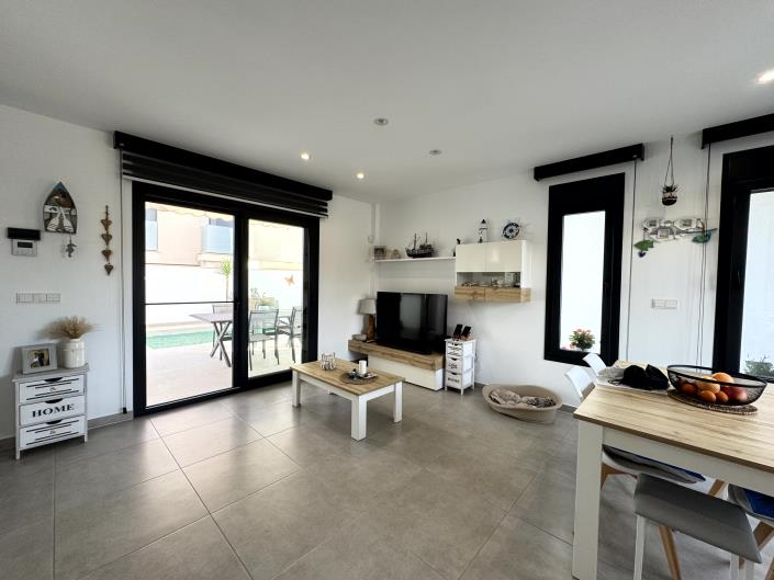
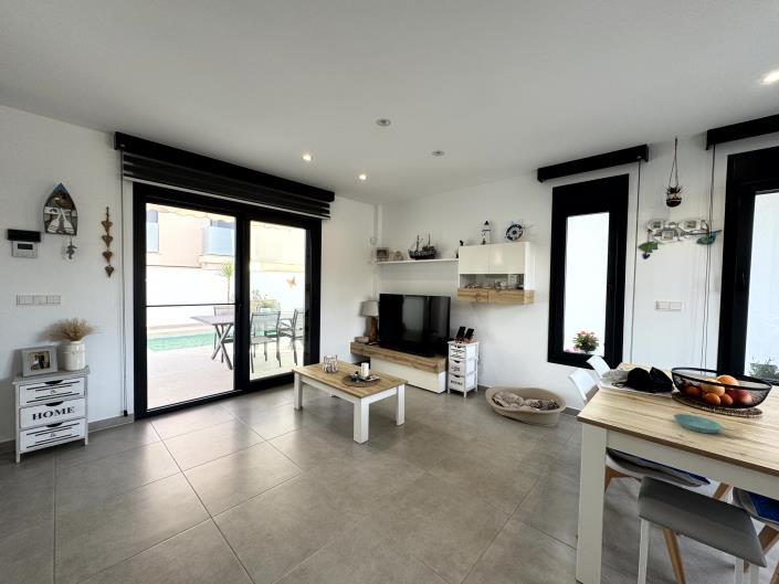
+ saucer [673,413,724,434]
